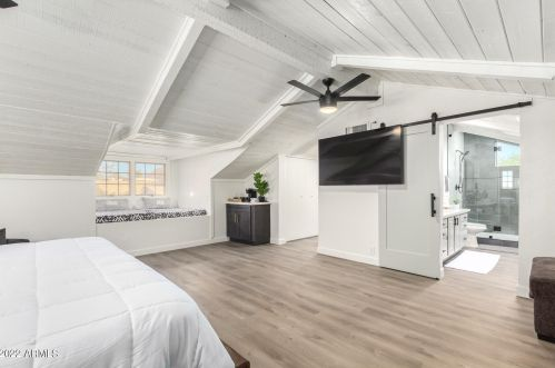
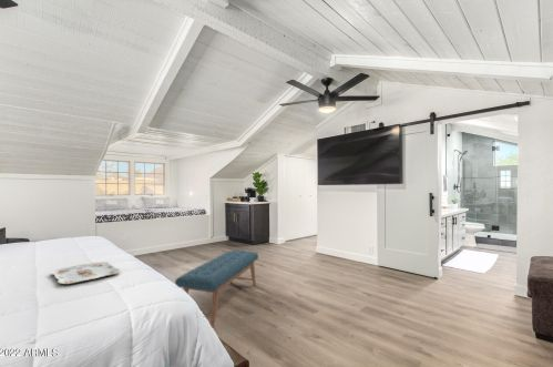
+ serving tray [50,261,121,285]
+ bench [174,249,259,328]
